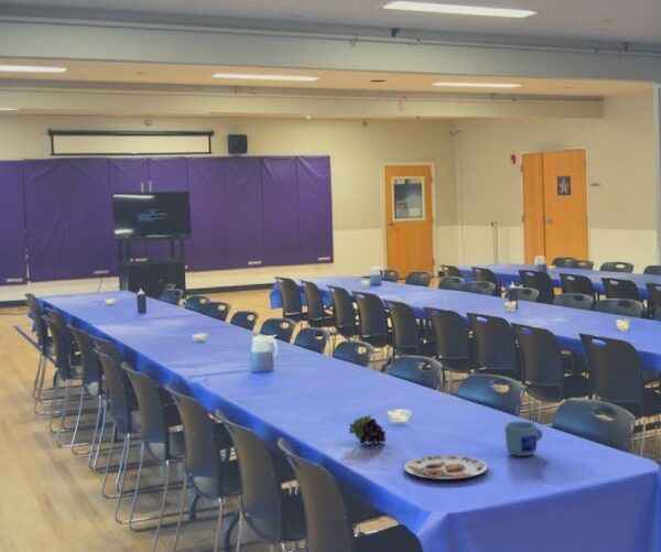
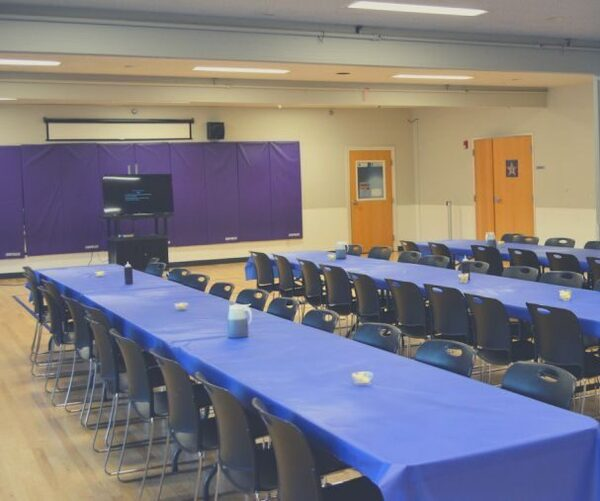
- mug [503,421,544,457]
- plate [403,454,489,480]
- fruit [348,413,387,445]
